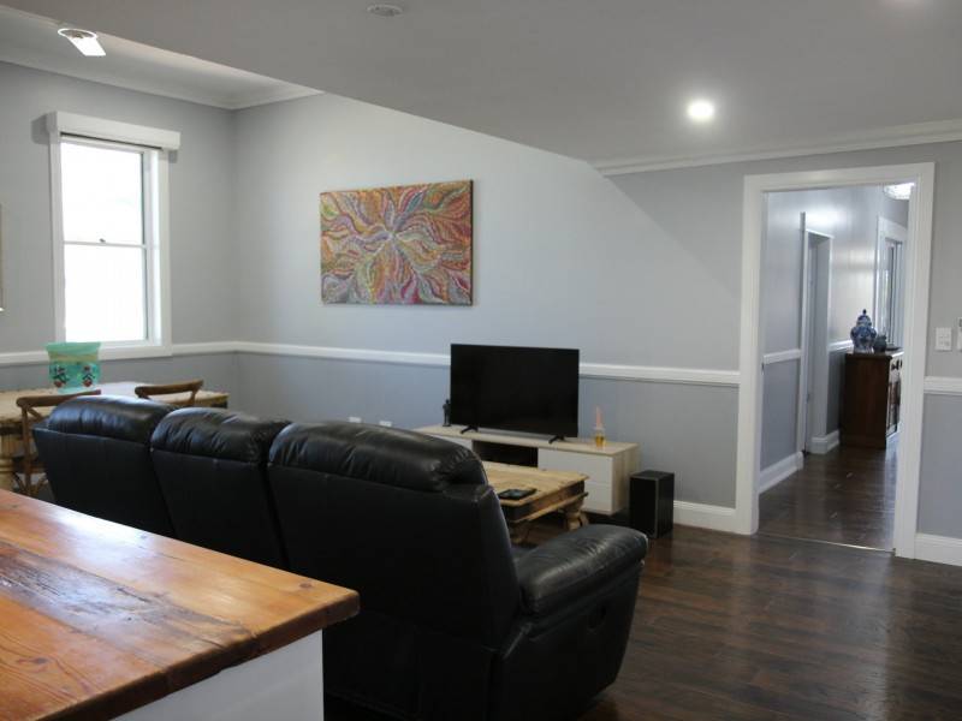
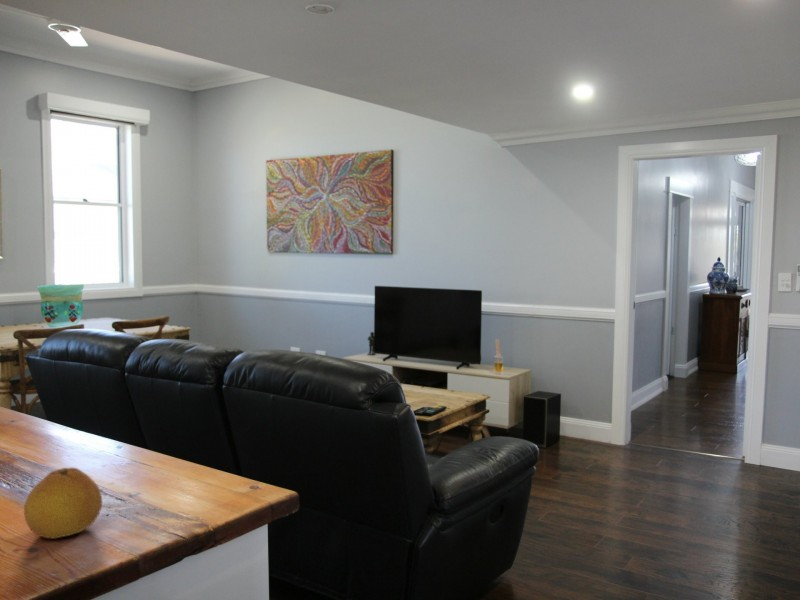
+ fruit [23,467,103,540]
